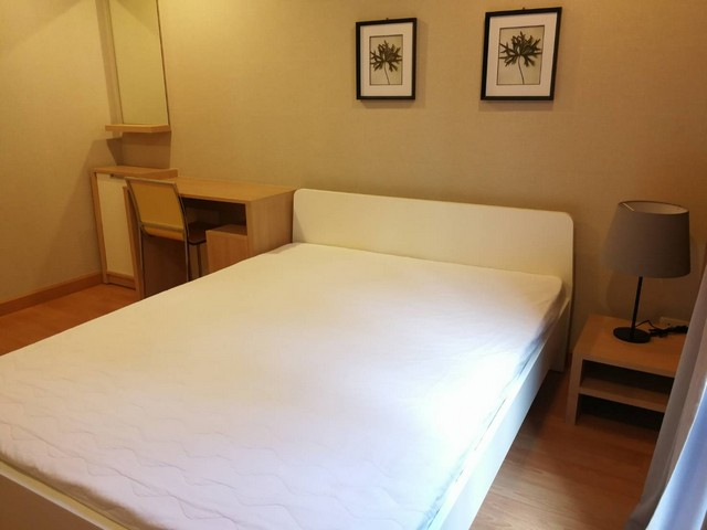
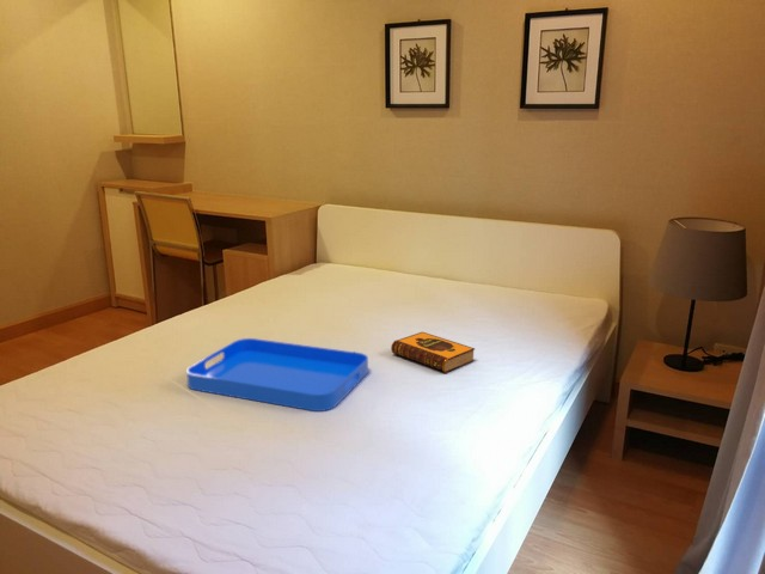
+ serving tray [185,337,369,413]
+ hardback book [390,331,476,373]
